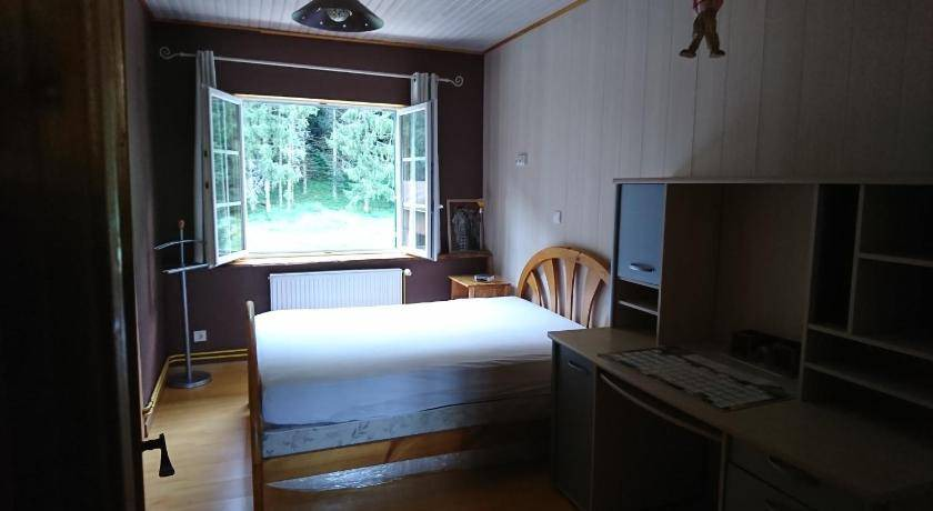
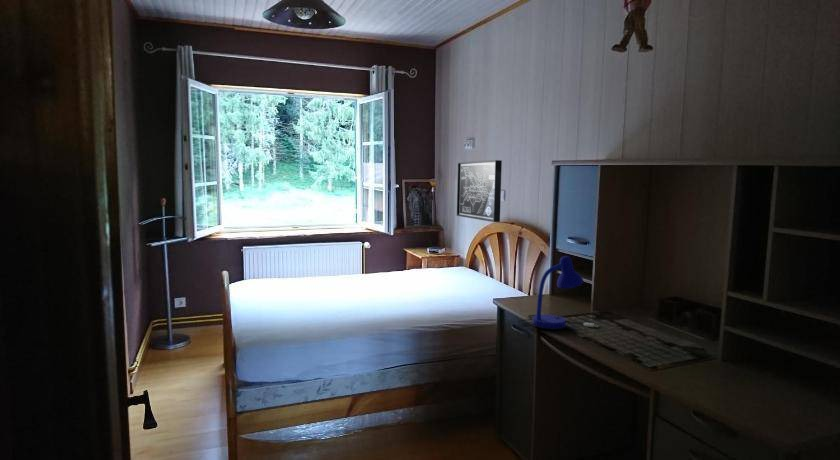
+ wall art [456,159,503,223]
+ desk lamp [516,255,600,331]
